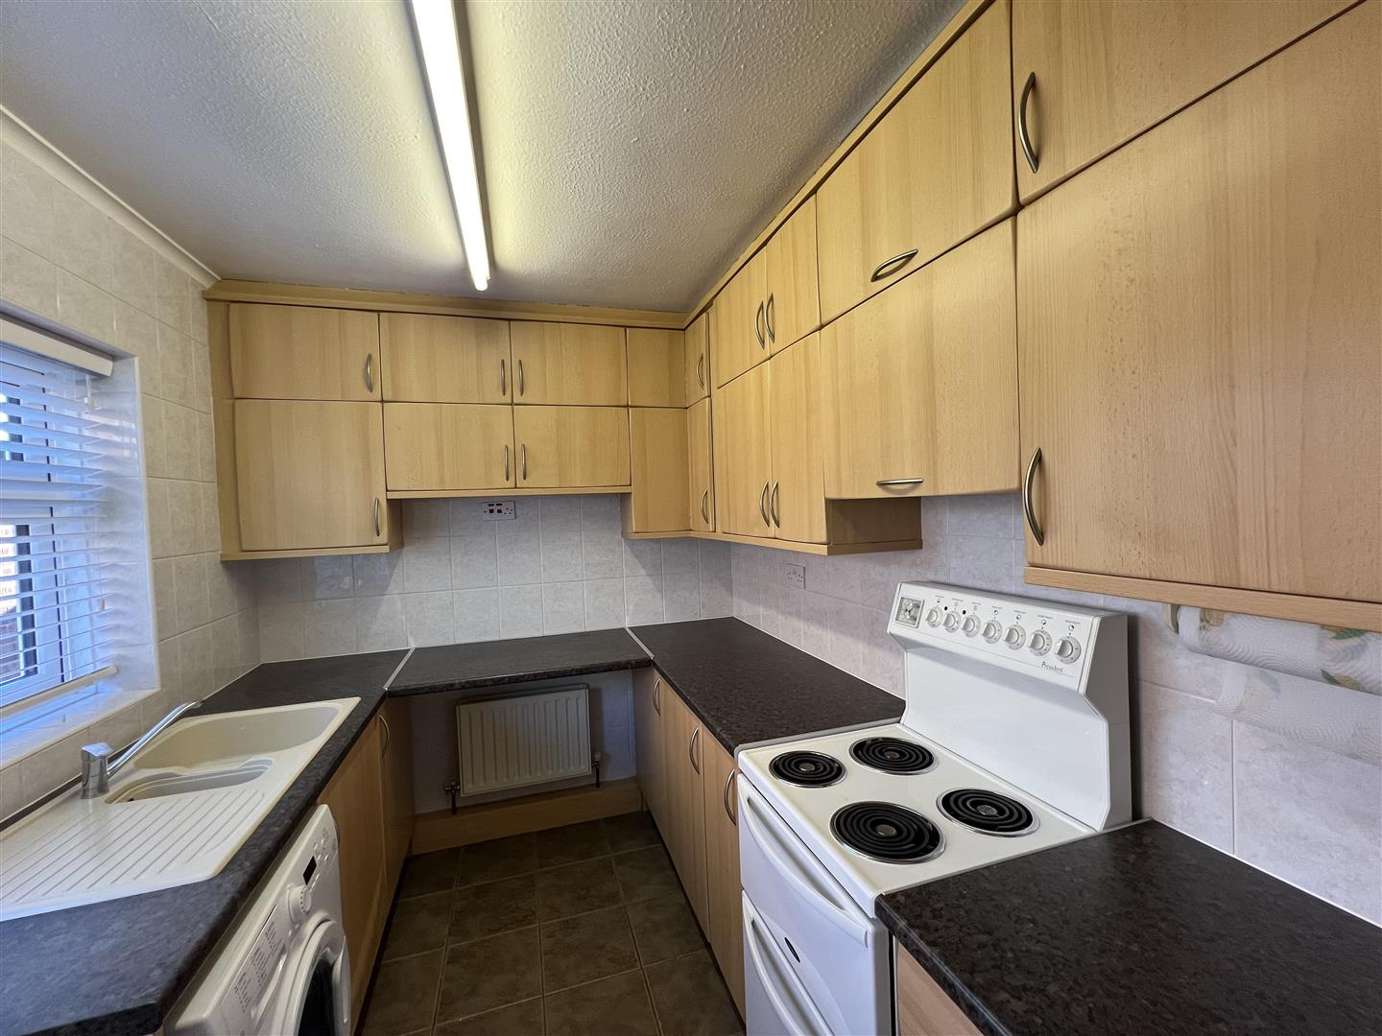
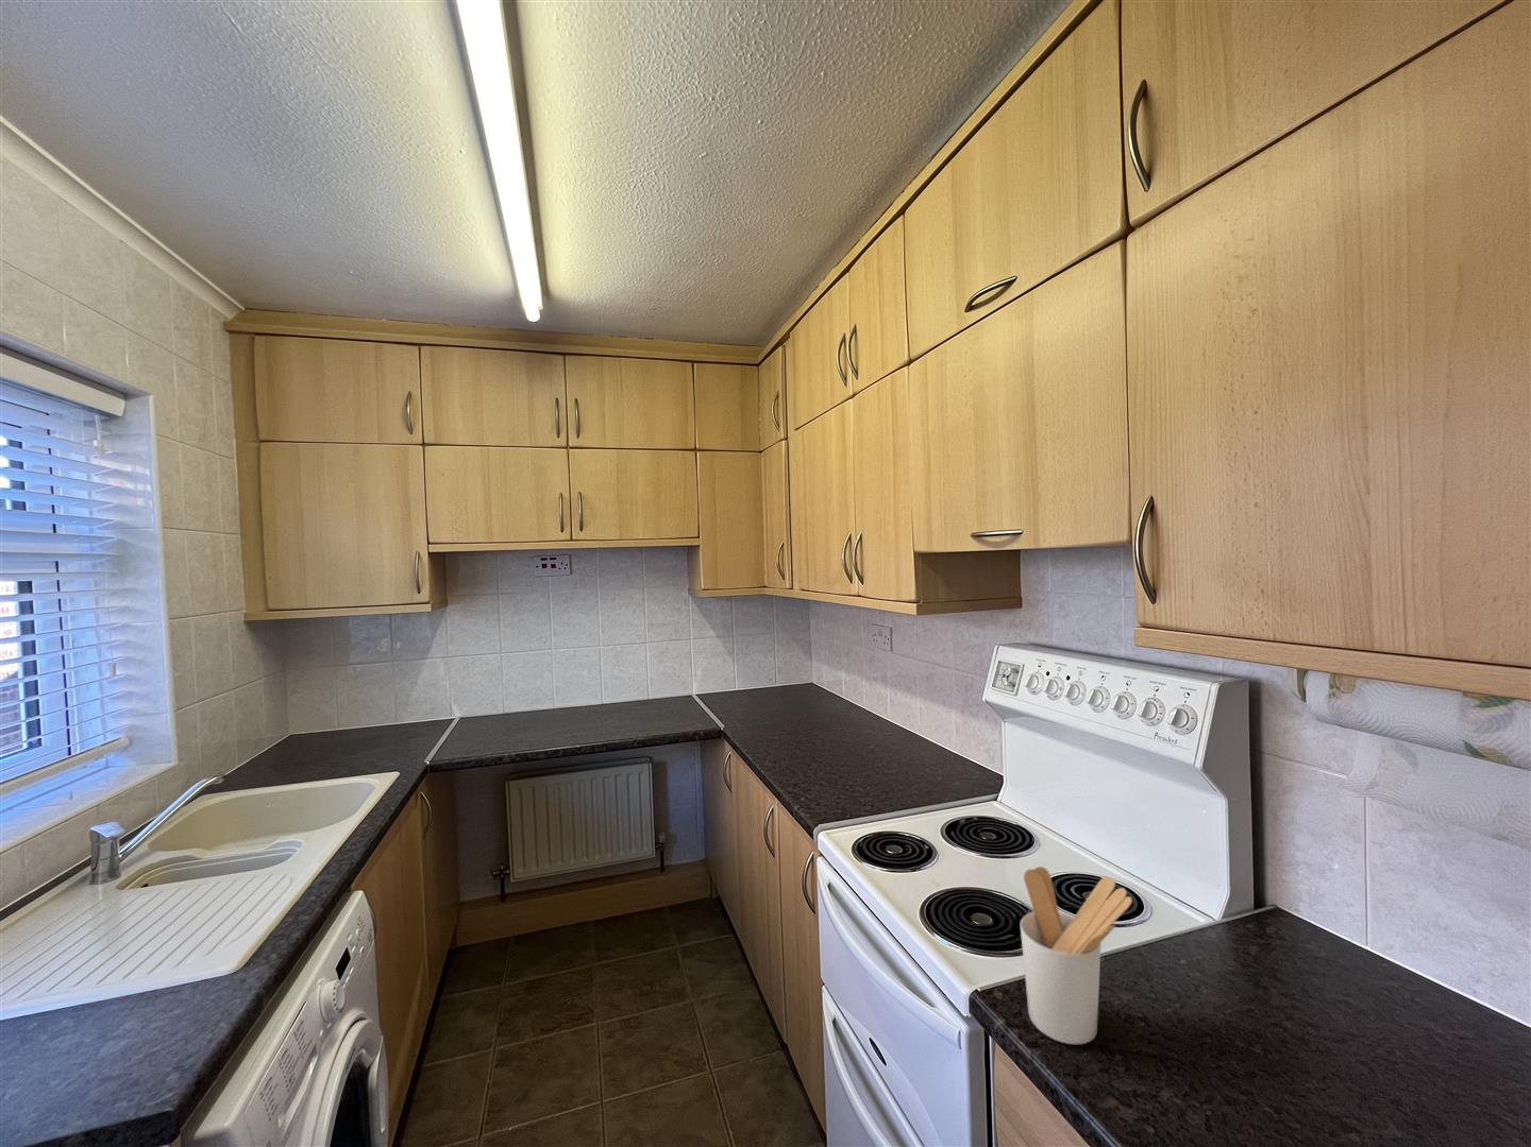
+ utensil holder [1020,865,1133,1045]
